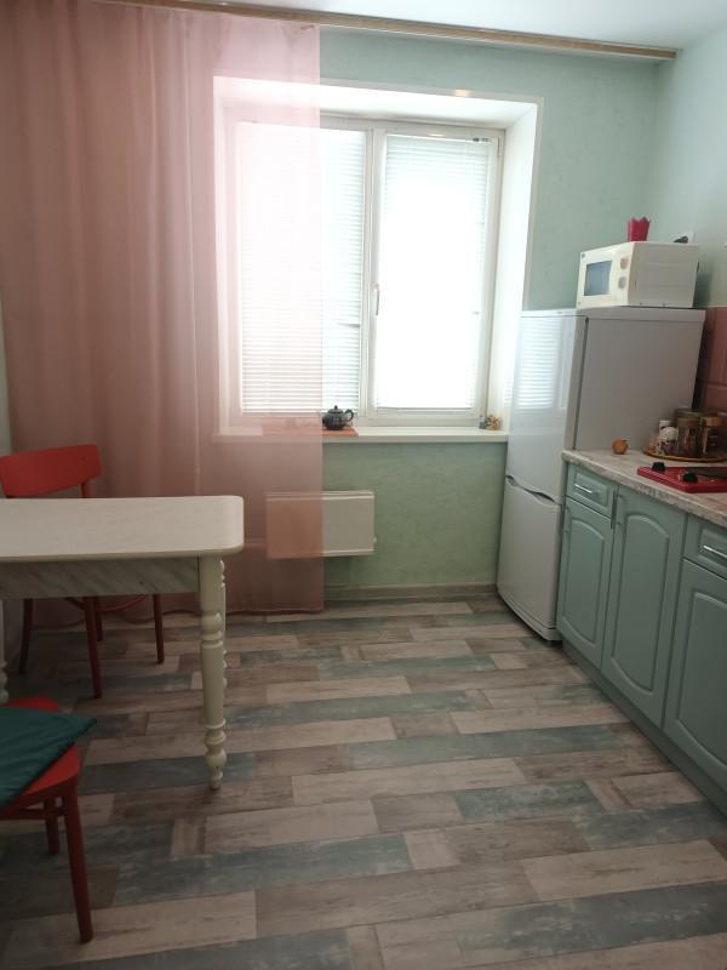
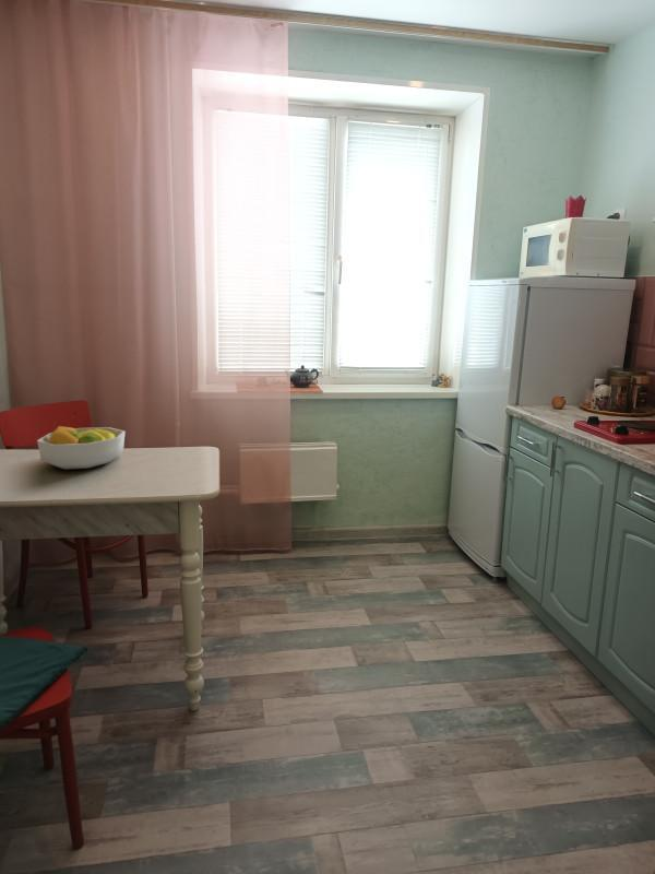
+ fruit bowl [36,425,127,471]
